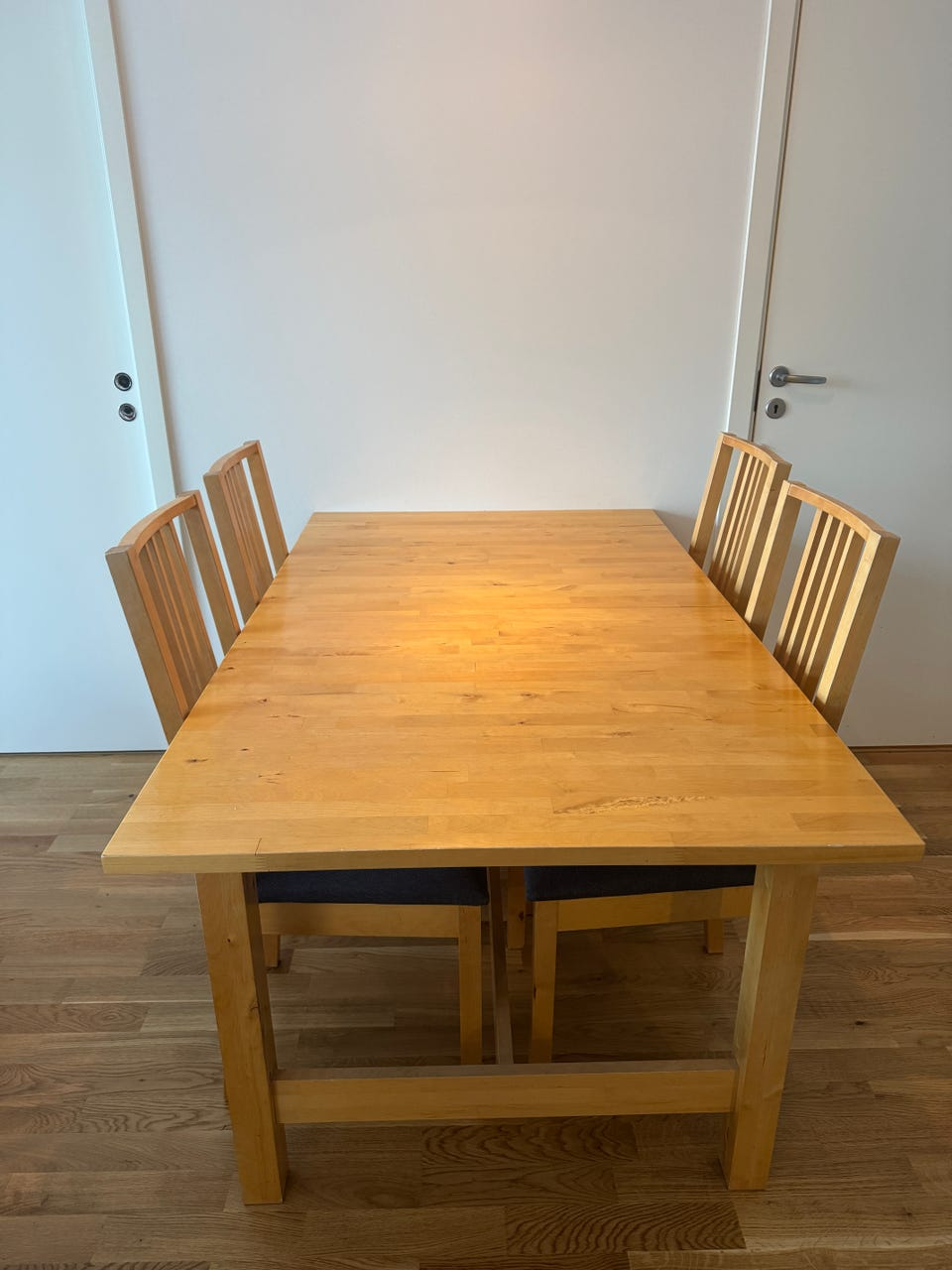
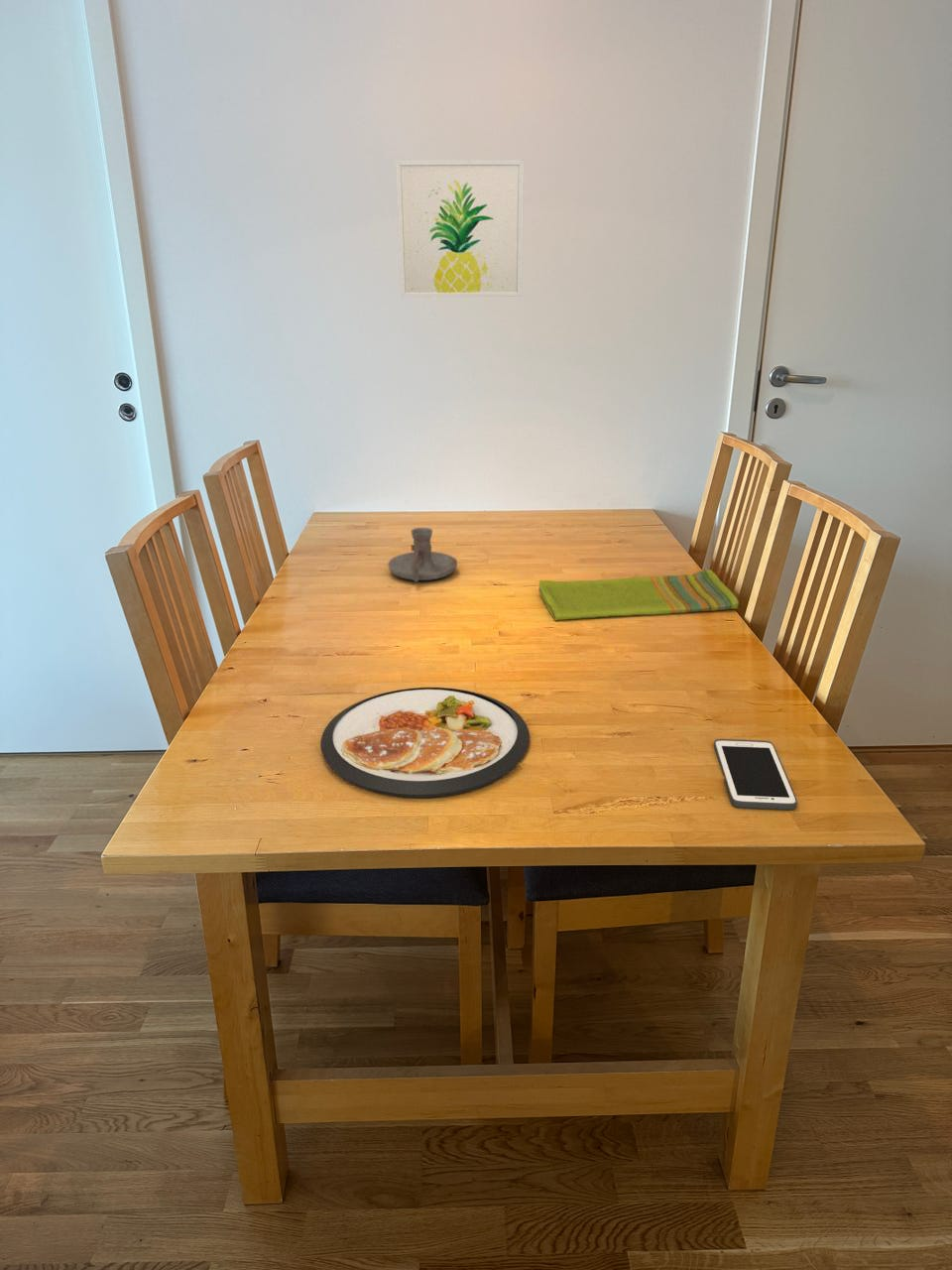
+ cell phone [713,738,798,811]
+ candle holder [387,527,458,583]
+ dish [319,687,531,799]
+ wall art [395,159,525,299]
+ dish towel [537,569,740,622]
